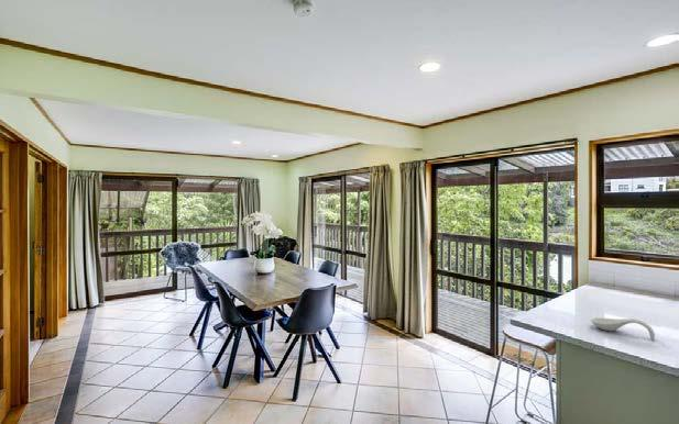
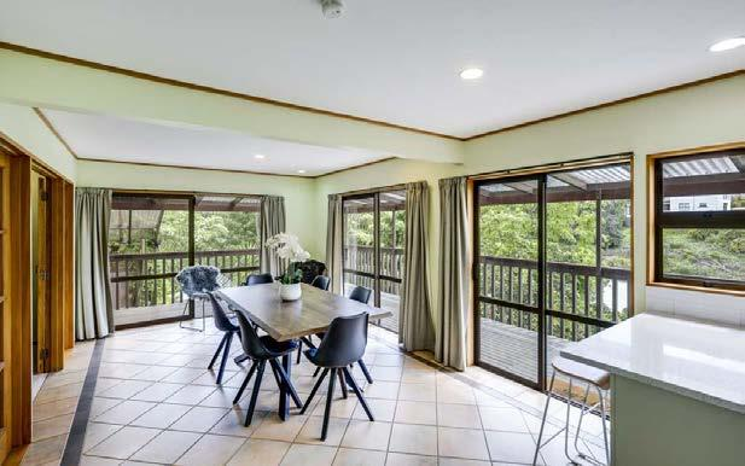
- spoon rest [590,317,656,341]
